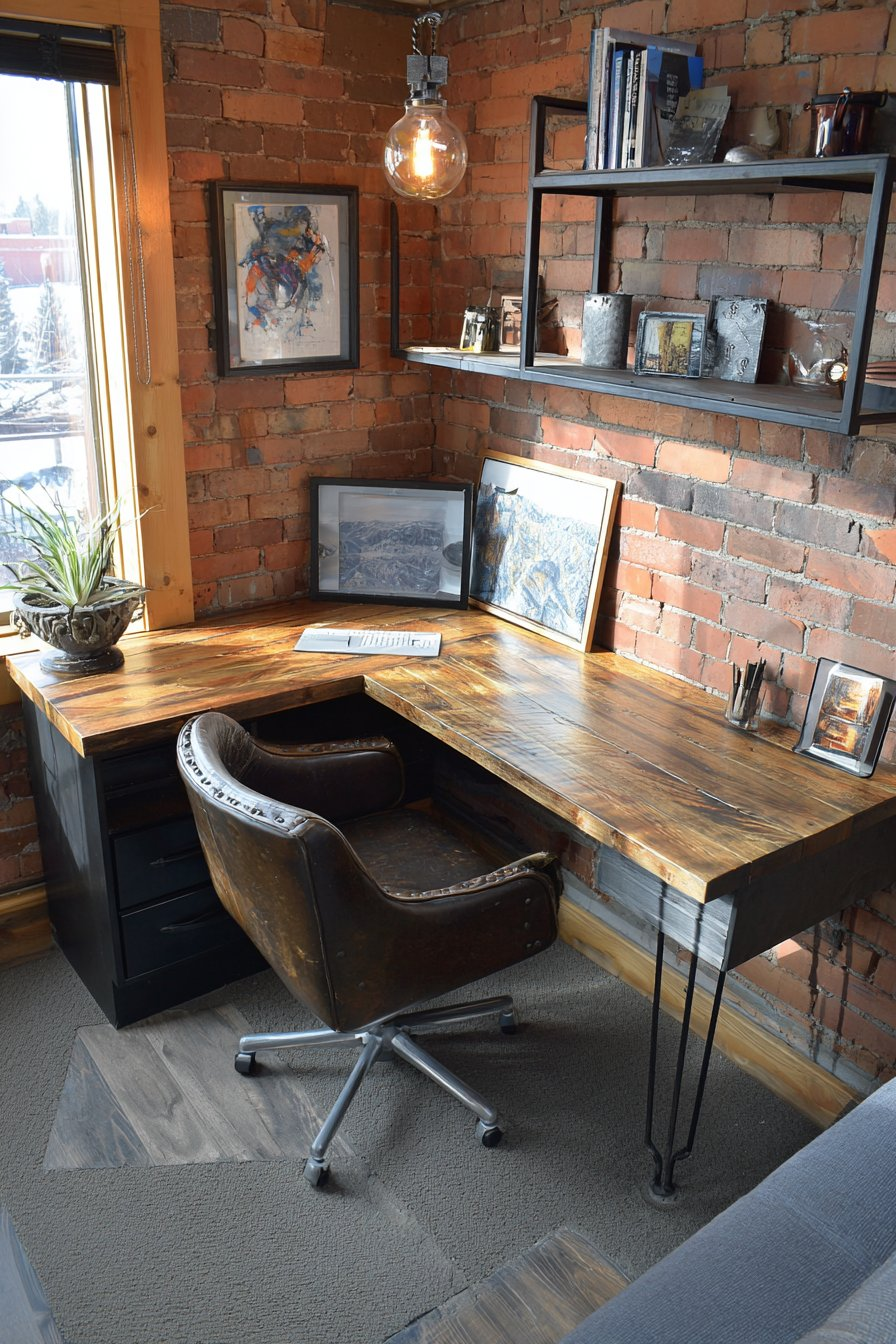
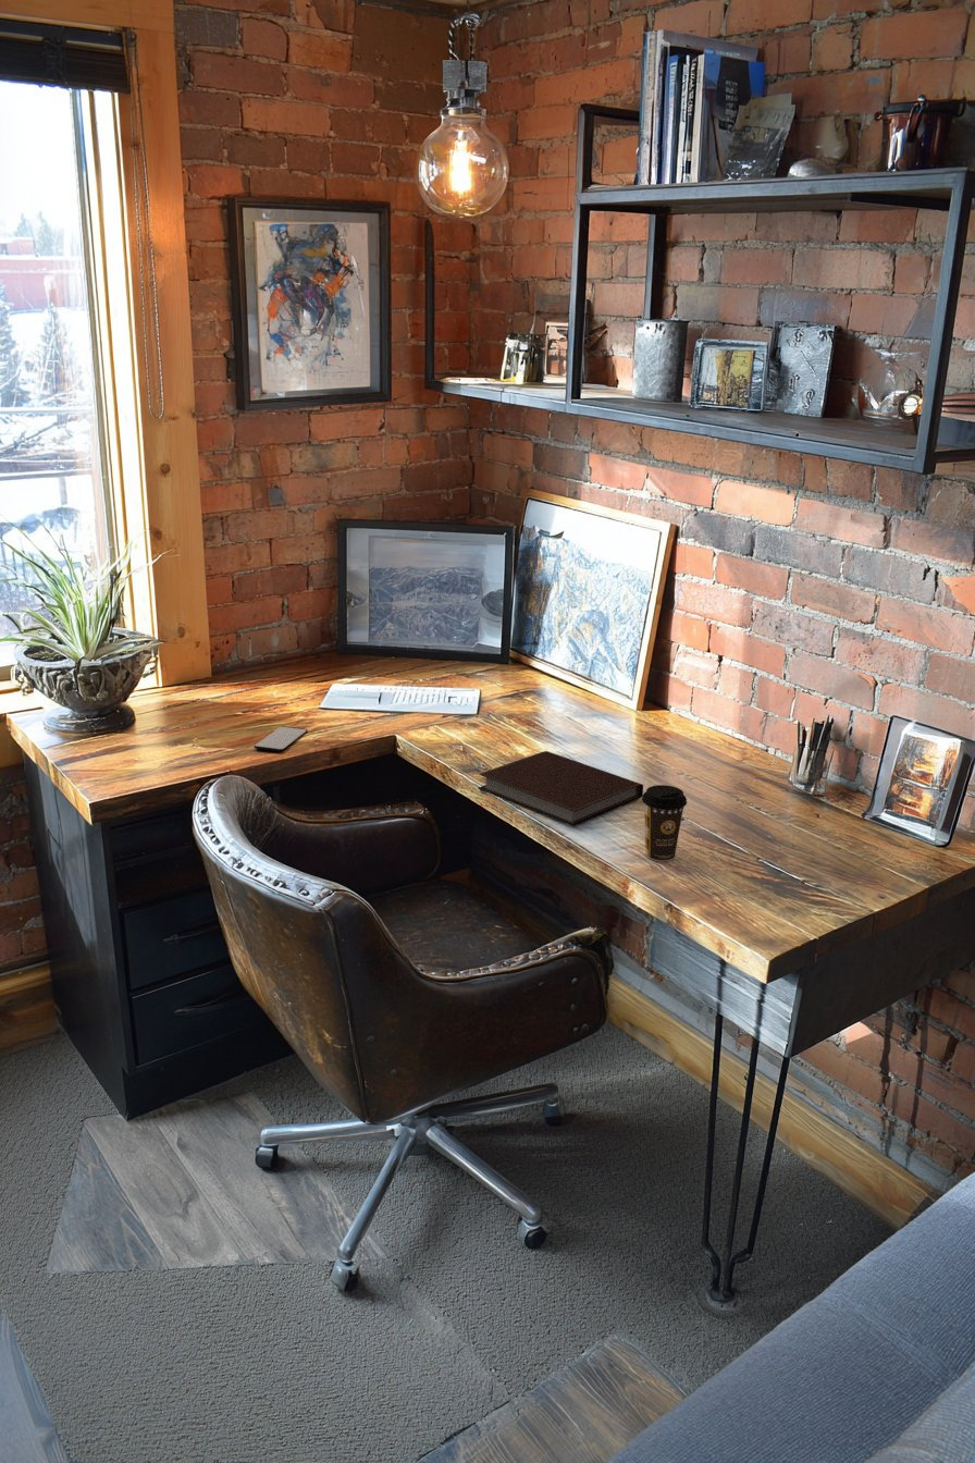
+ coffee cup [641,784,688,862]
+ notebook [478,750,644,827]
+ smartphone [254,725,308,752]
